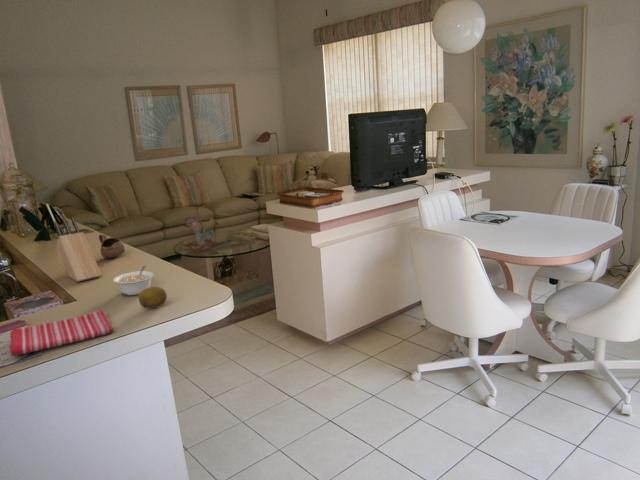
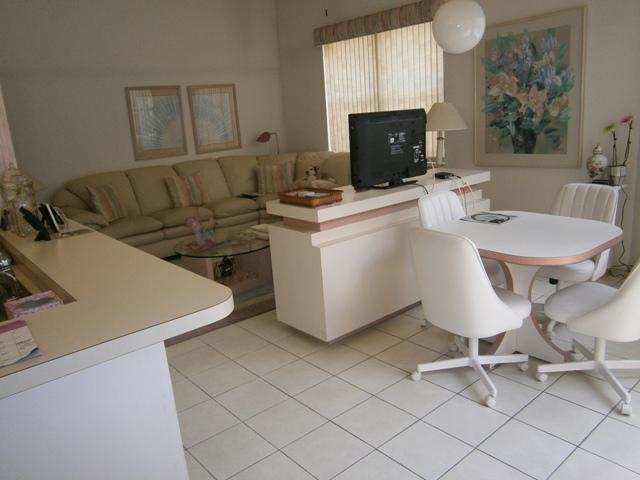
- fruit [138,286,168,309]
- dish towel [9,309,114,357]
- cup [98,233,126,259]
- legume [112,265,154,296]
- knife block [53,217,103,283]
